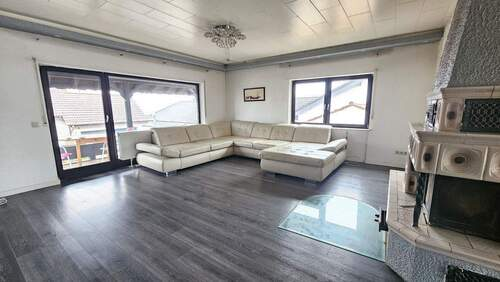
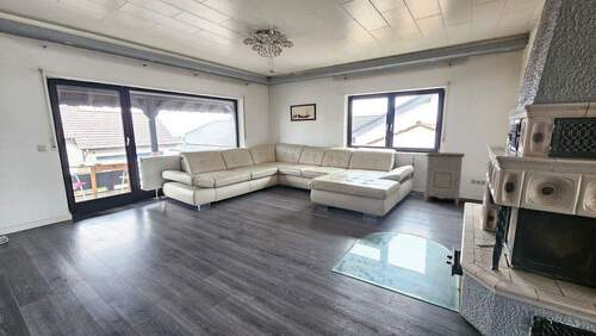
+ nightstand [423,151,466,206]
